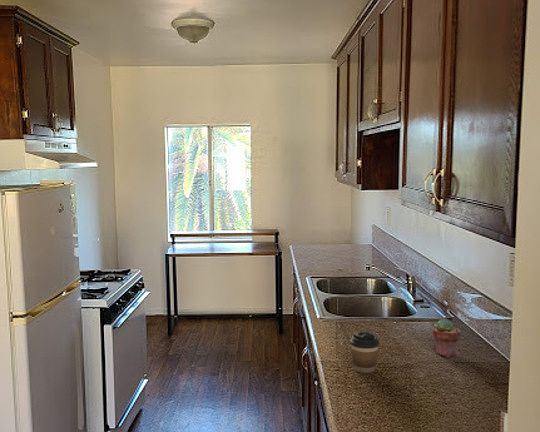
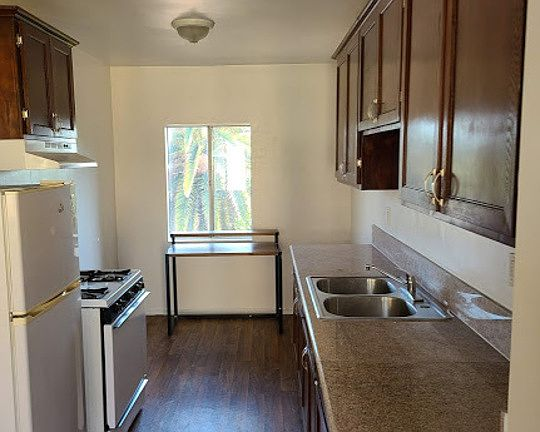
- coffee cup [349,331,380,374]
- potted succulent [431,318,461,358]
